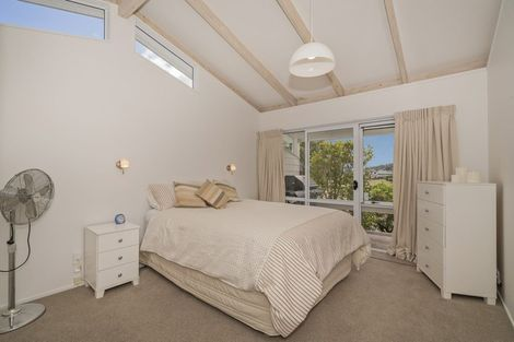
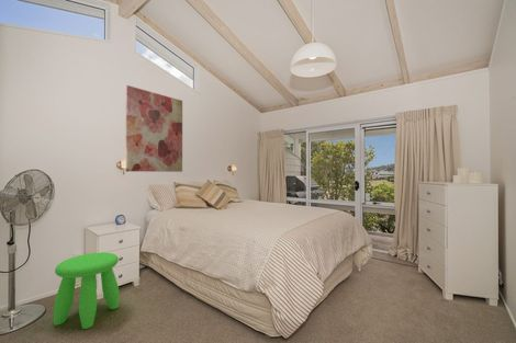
+ wall art [125,84,183,173]
+ stool [53,251,120,330]
